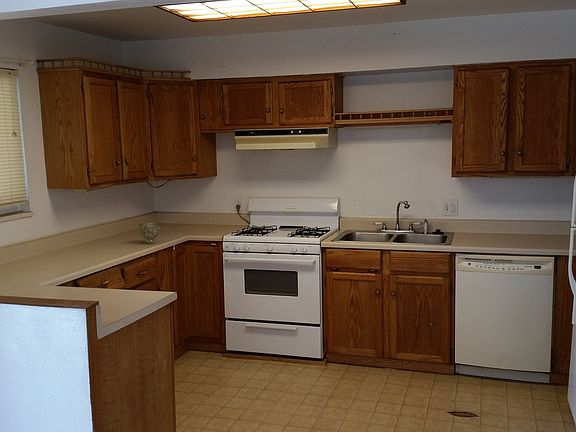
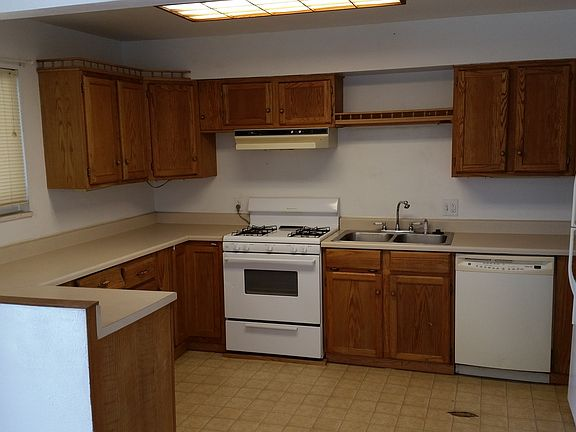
- decorative bowl [138,221,161,244]
